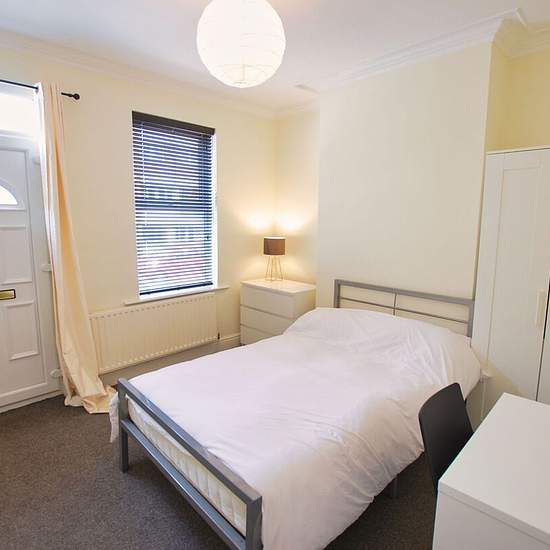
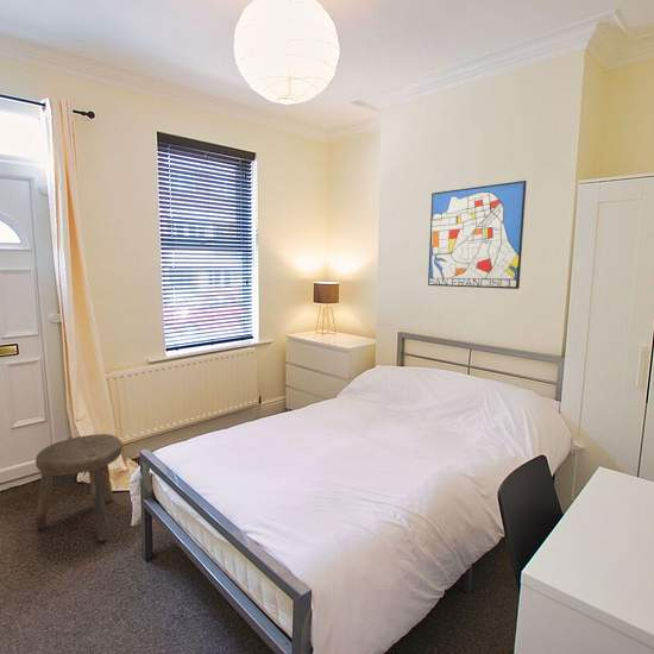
+ stool [34,433,124,542]
+ wall art [427,180,528,290]
